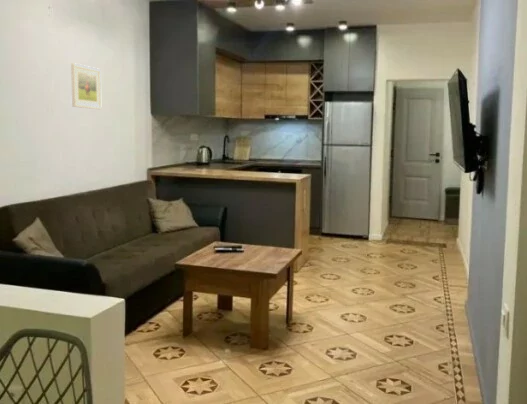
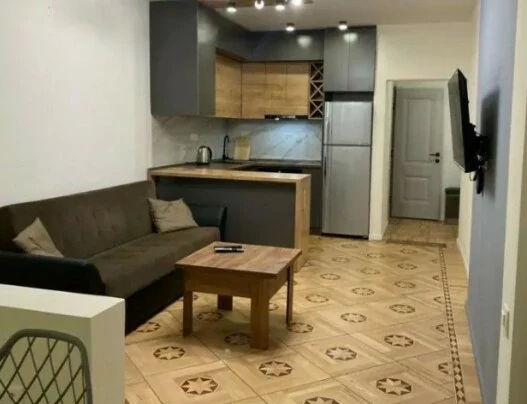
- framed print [70,62,103,110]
